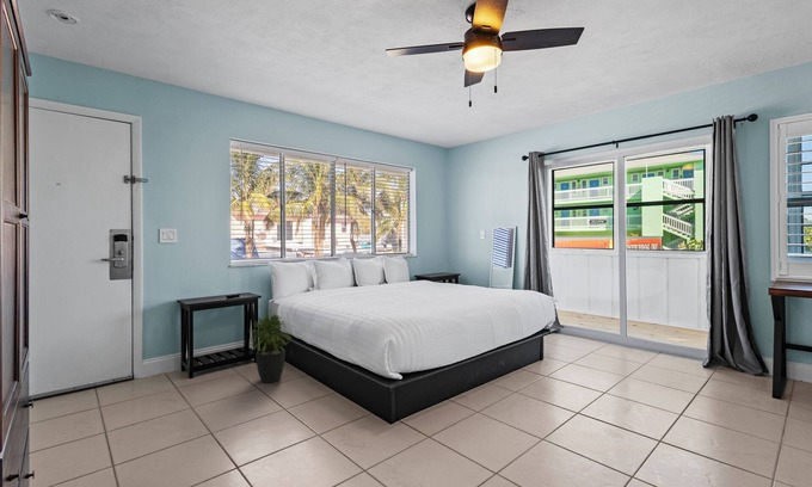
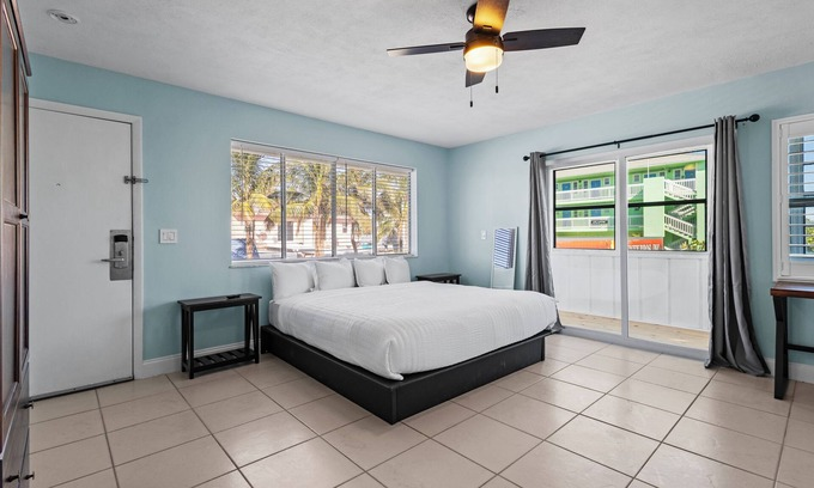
- potted plant [248,312,290,384]
